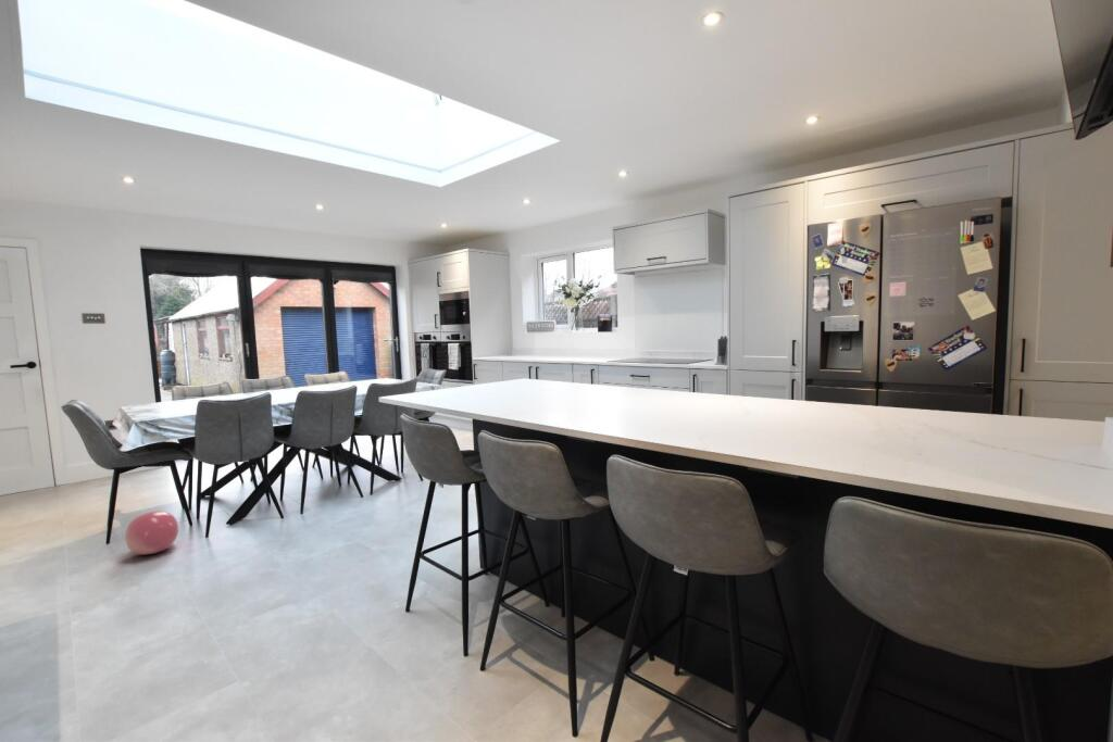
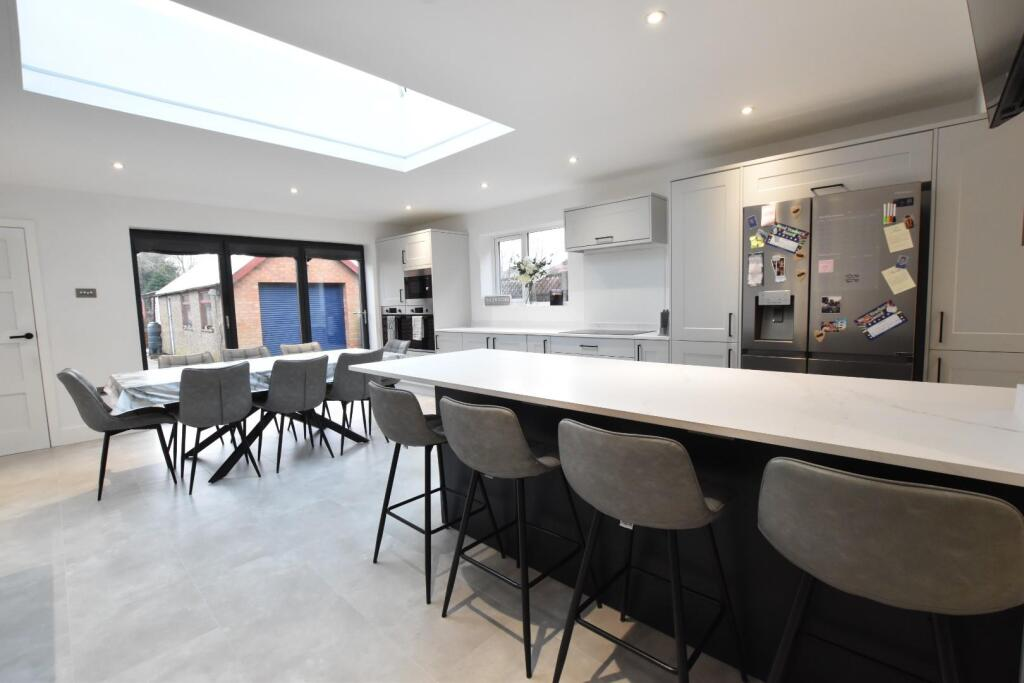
- ball [124,511,179,555]
